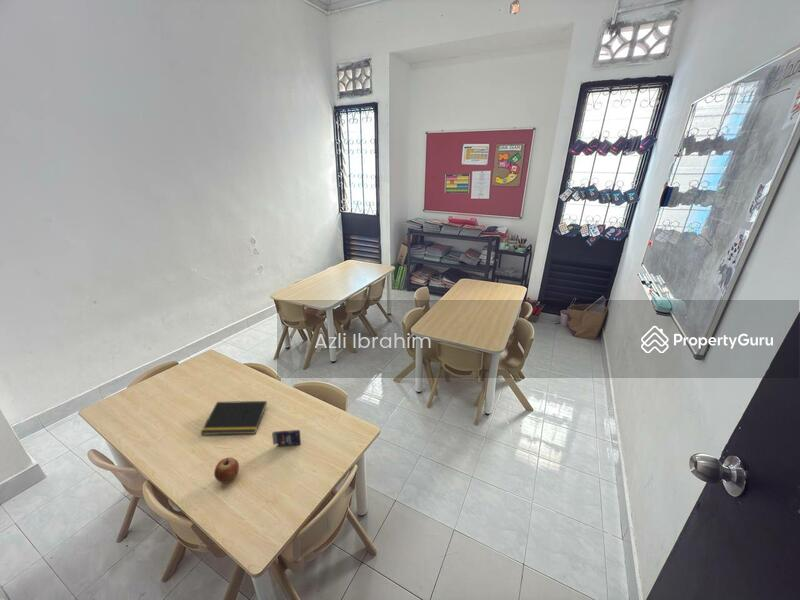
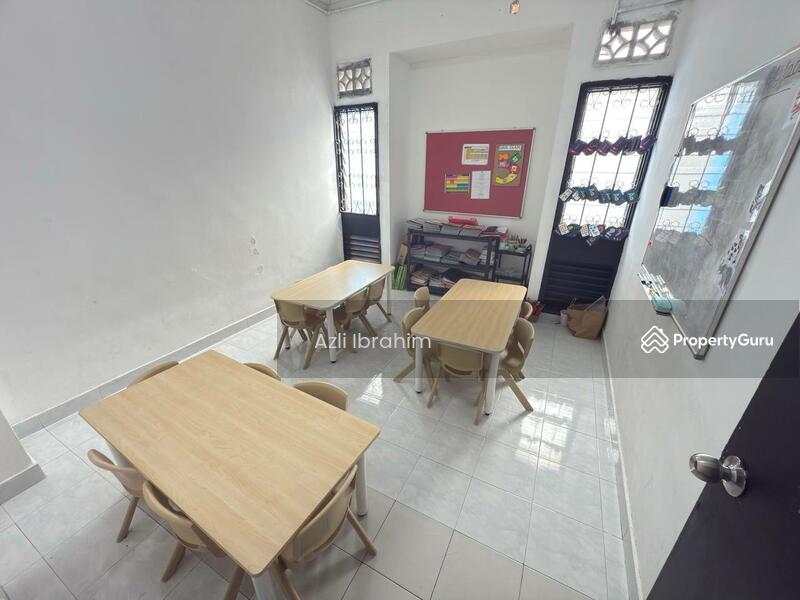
- apple [213,456,240,484]
- crayon box [271,429,302,448]
- notepad [200,400,268,436]
